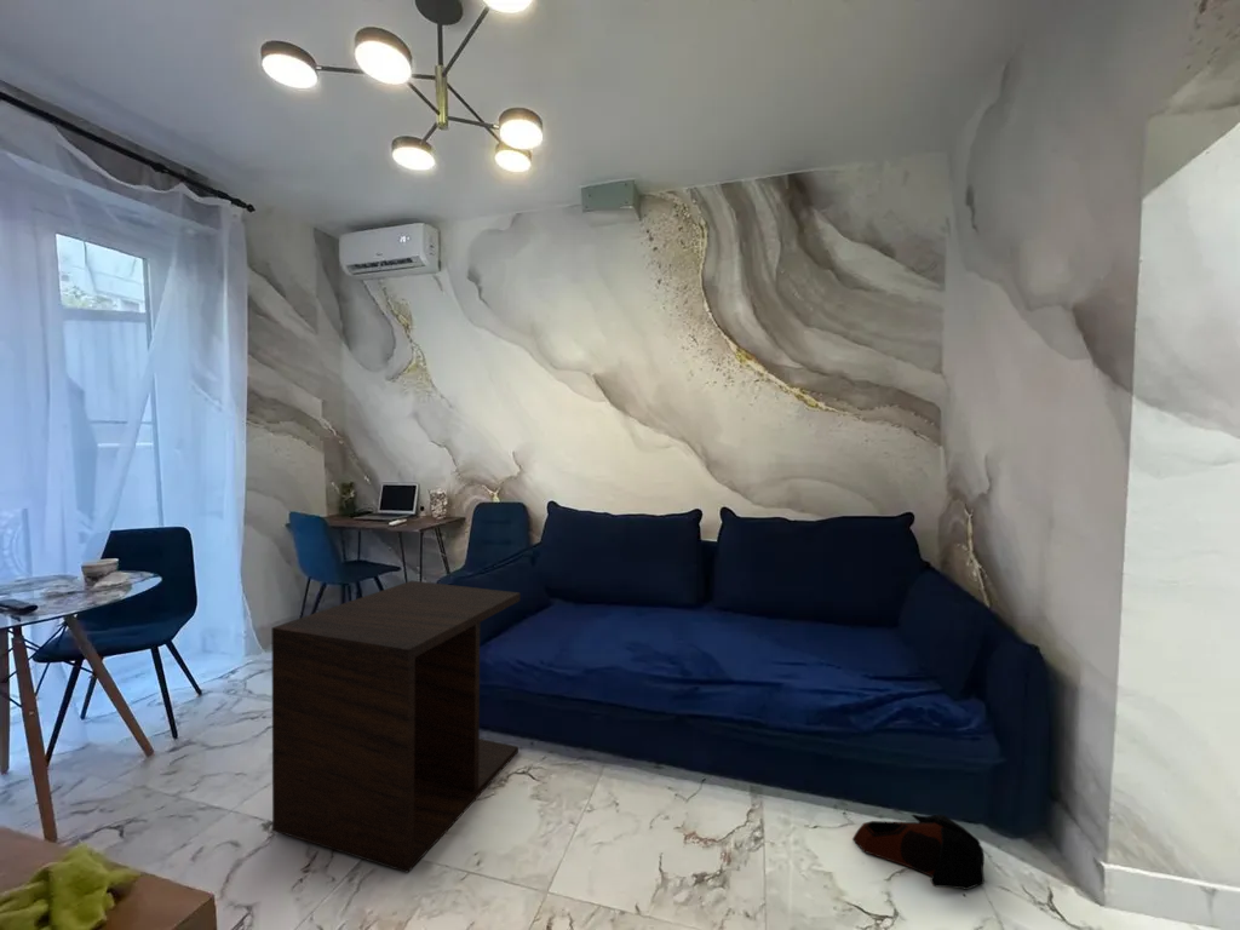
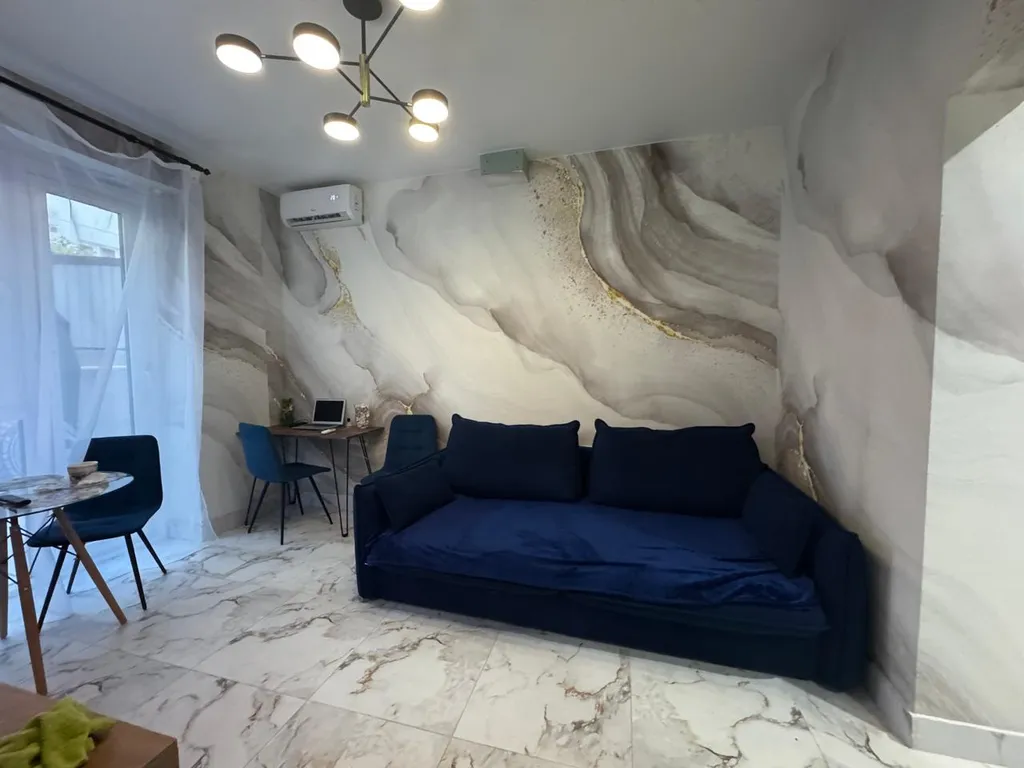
- bag [851,814,986,891]
- side table [270,580,522,874]
